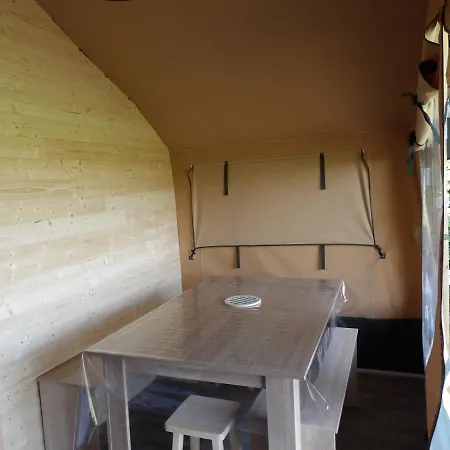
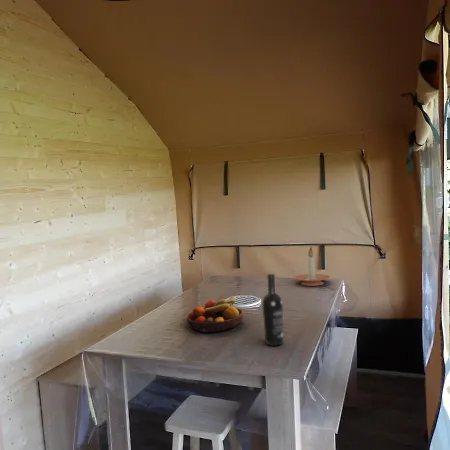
+ fruit bowl [185,295,244,333]
+ candle holder [294,246,331,287]
+ wine bottle [262,273,284,347]
